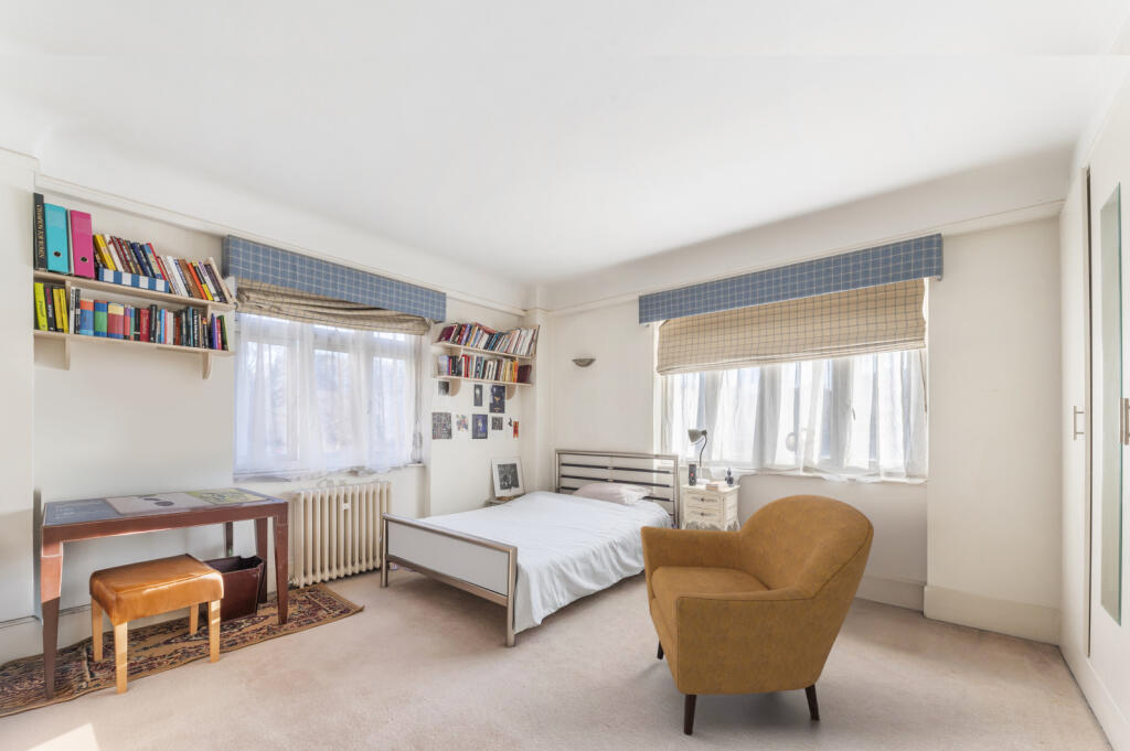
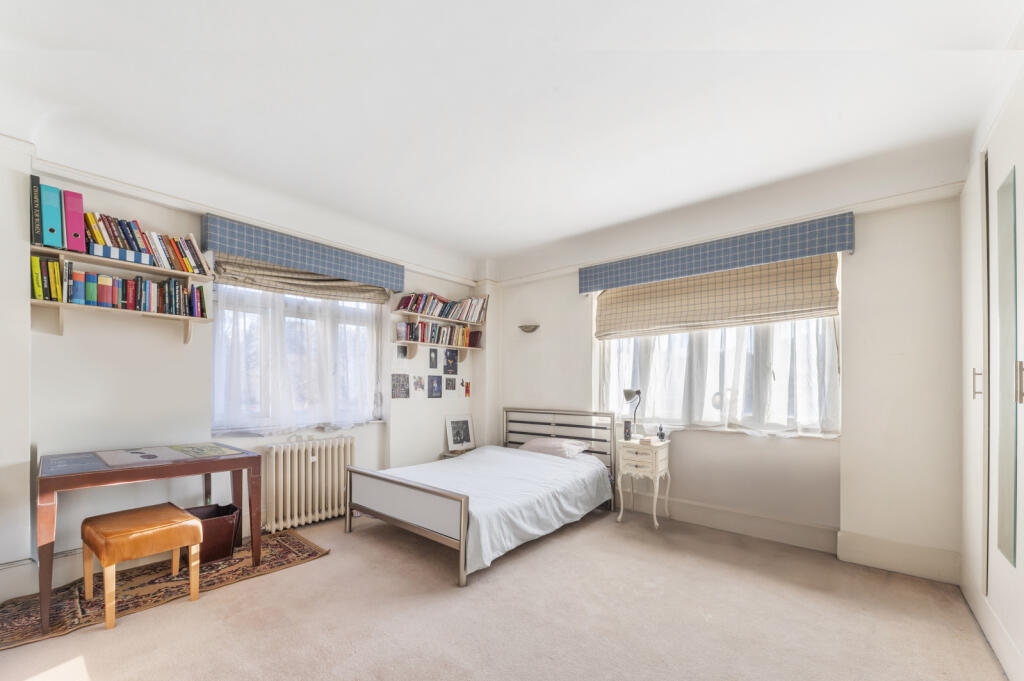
- armchair [640,493,875,737]
